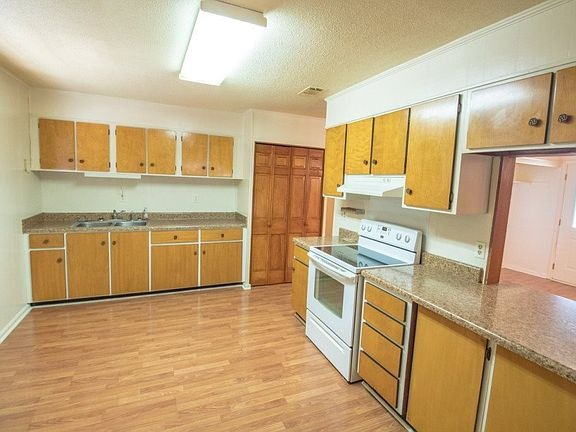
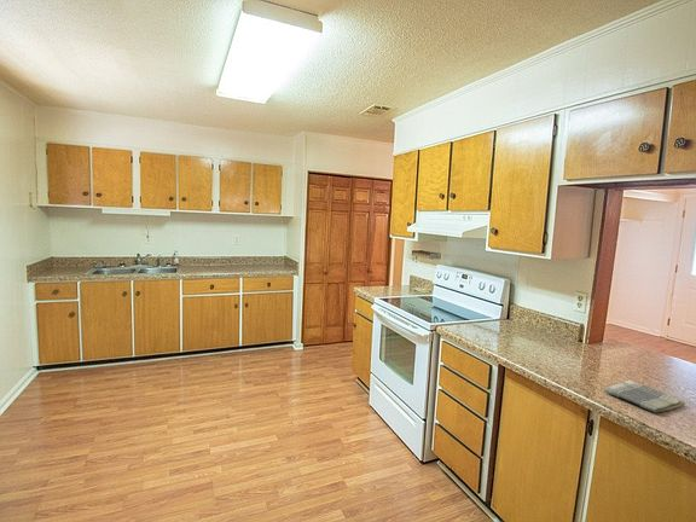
+ dish towel [603,379,686,413]
